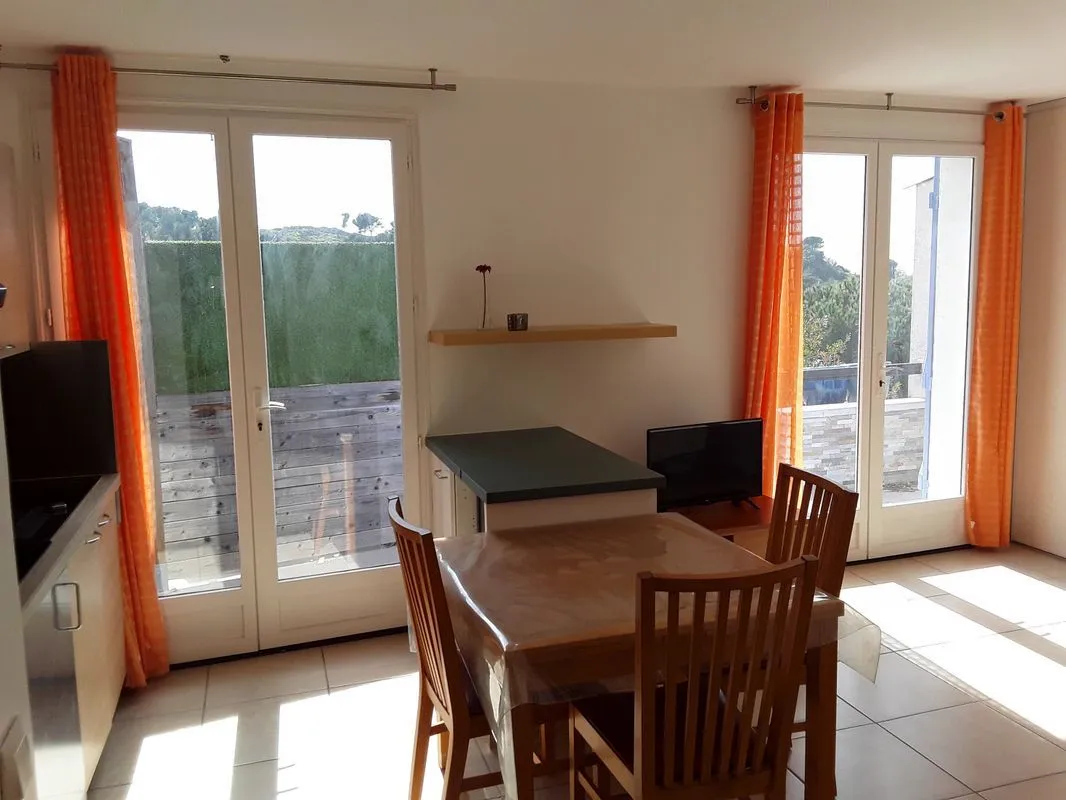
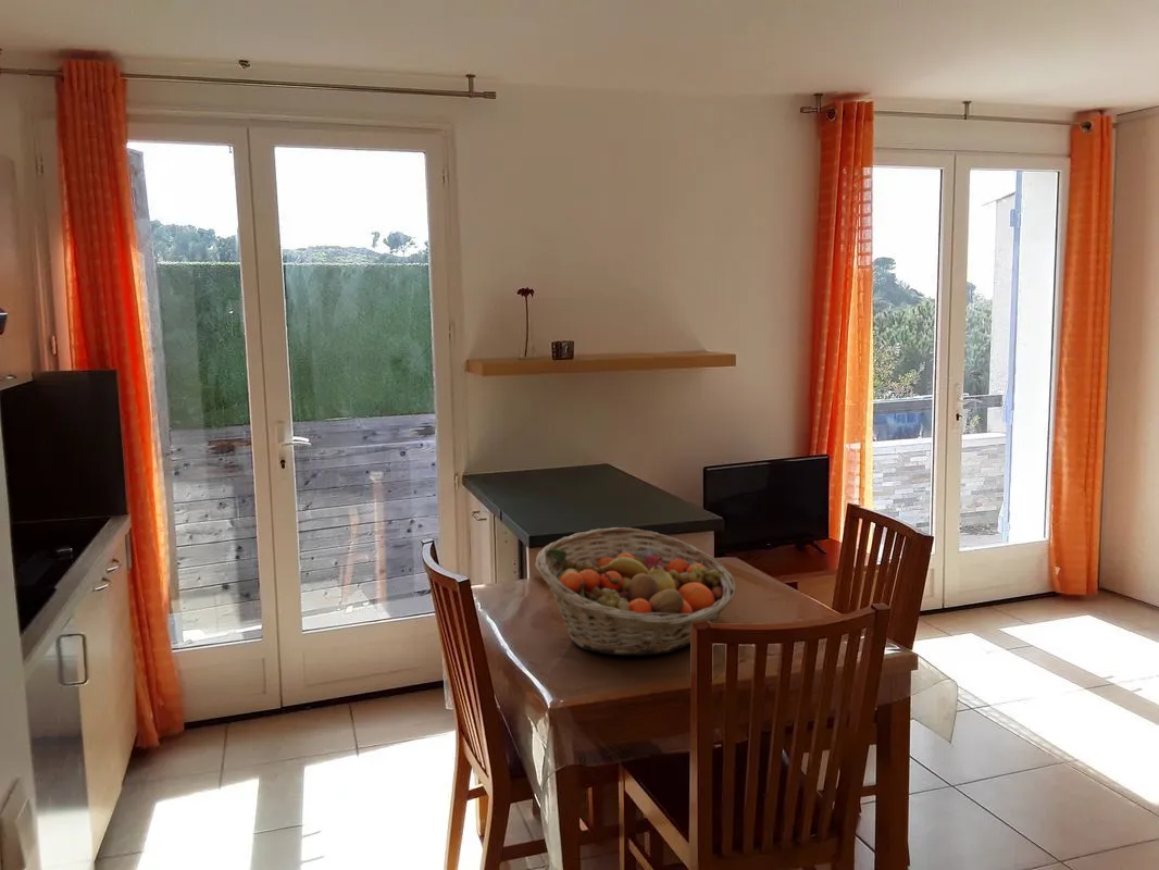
+ fruit basket [535,526,737,657]
